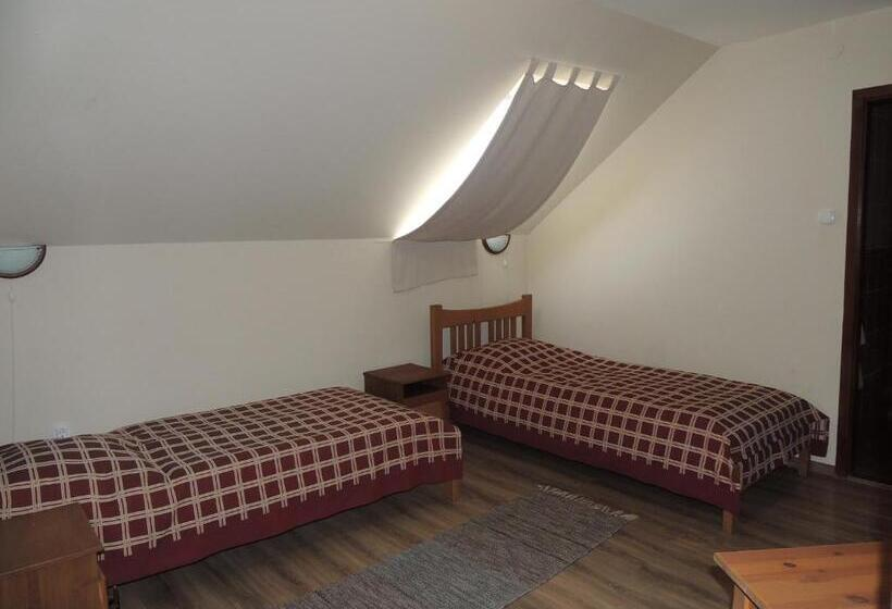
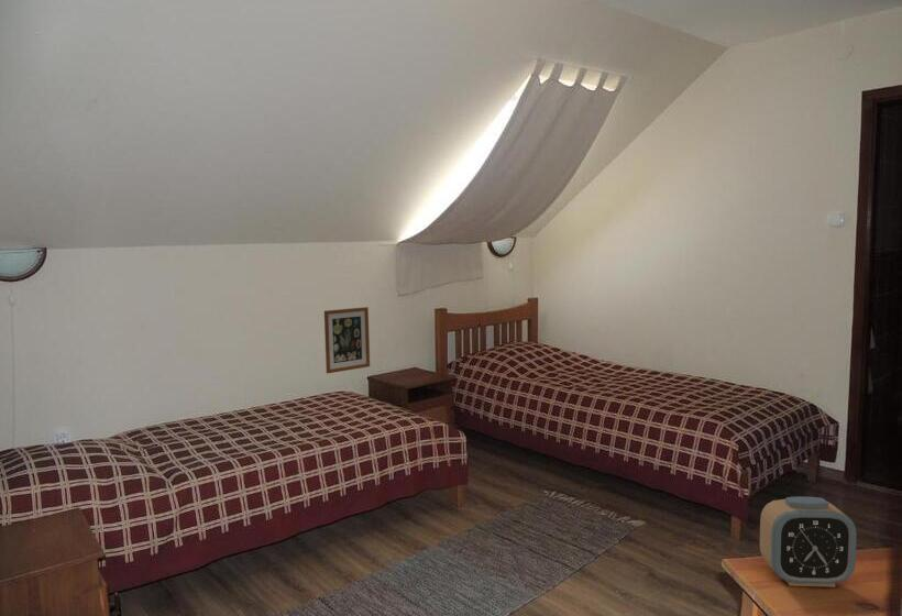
+ alarm clock [759,495,858,587]
+ wall art [323,306,371,374]
